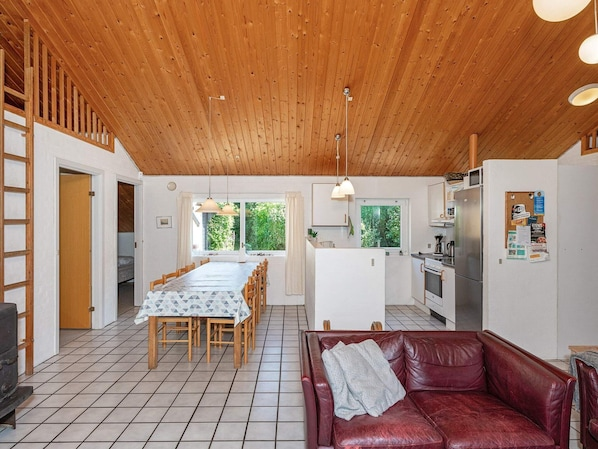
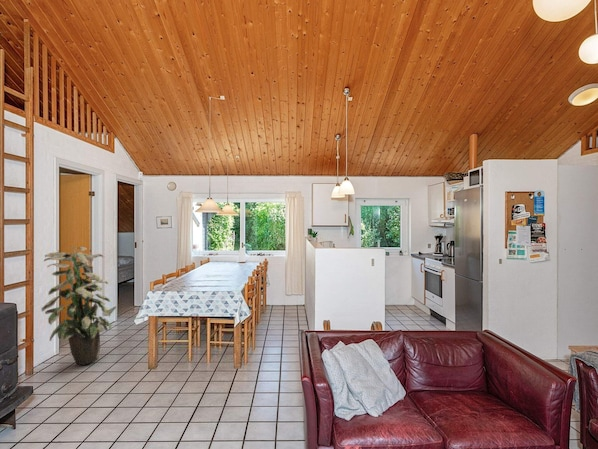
+ indoor plant [41,246,117,366]
